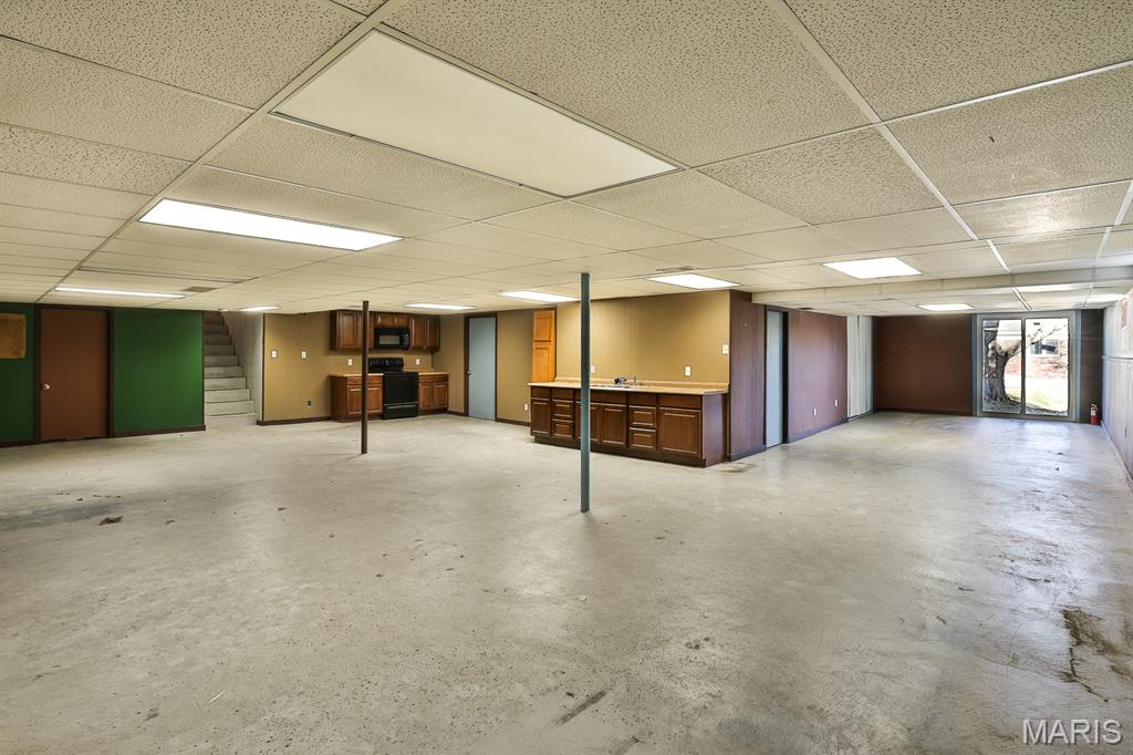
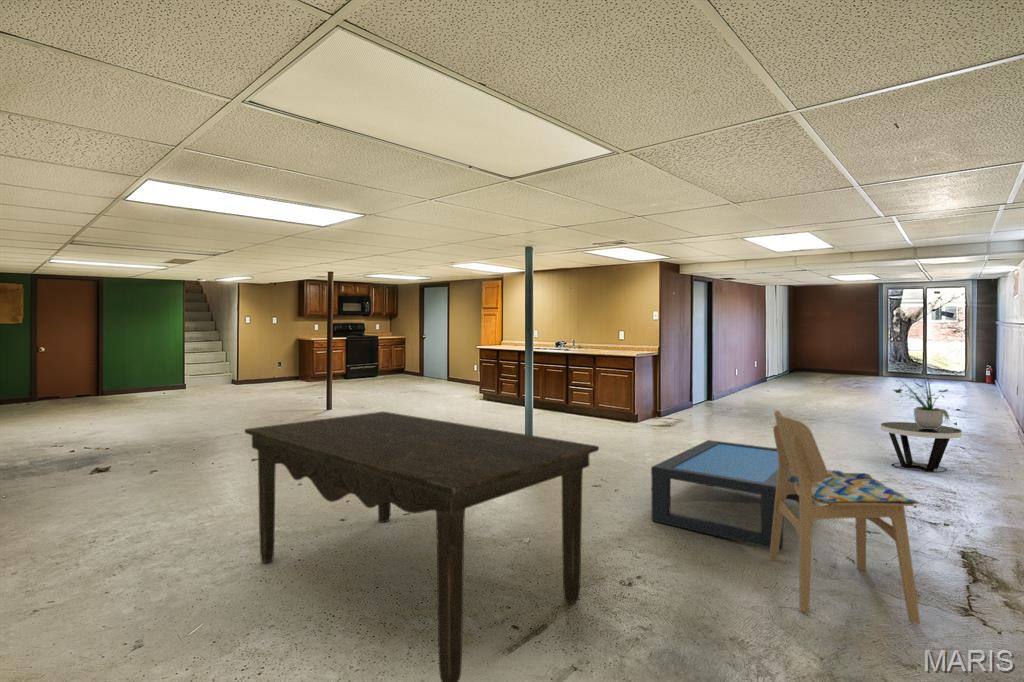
+ potted plant [892,368,951,429]
+ coffee table [650,439,814,552]
+ dining chair [768,410,921,625]
+ side table [880,421,963,473]
+ dining table [243,411,600,682]
